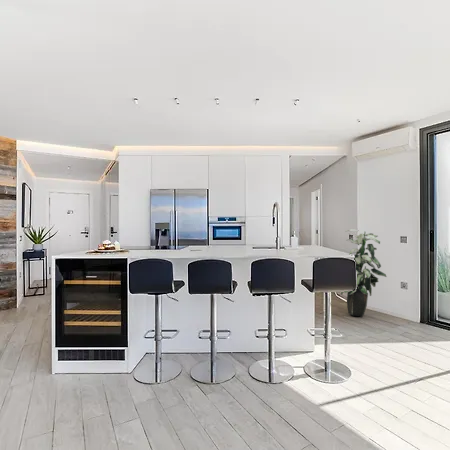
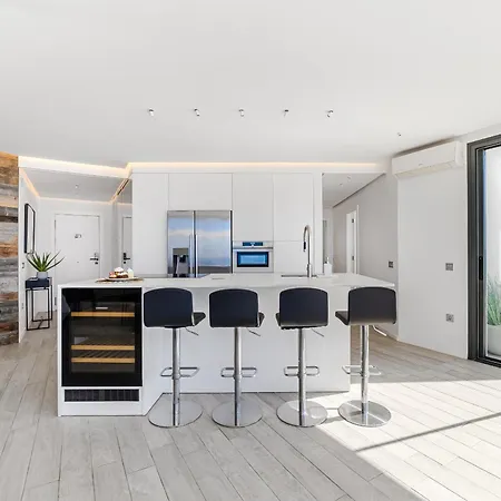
- indoor plant [340,228,388,318]
